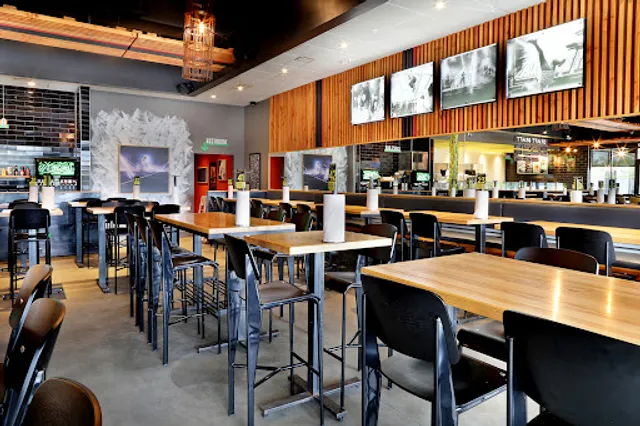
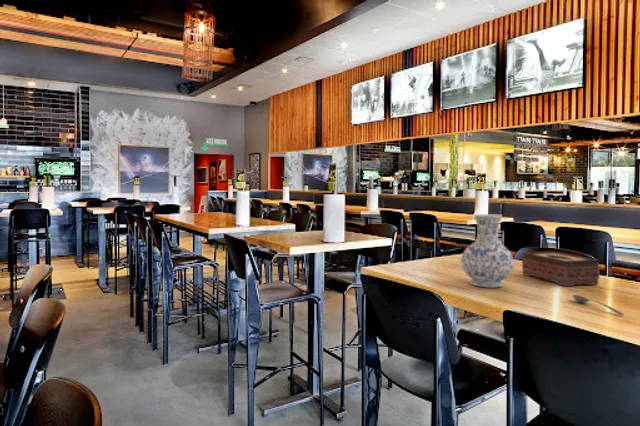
+ soupspoon [571,294,625,316]
+ vase [460,213,515,289]
+ tissue box [521,251,601,287]
